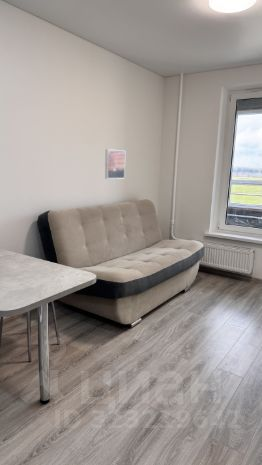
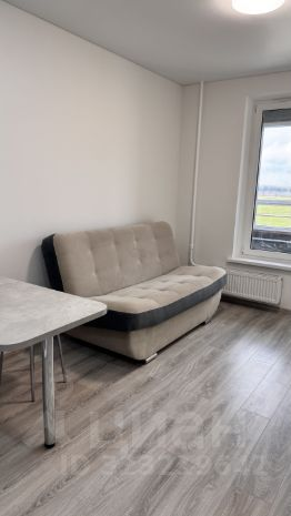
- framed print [104,148,126,180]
